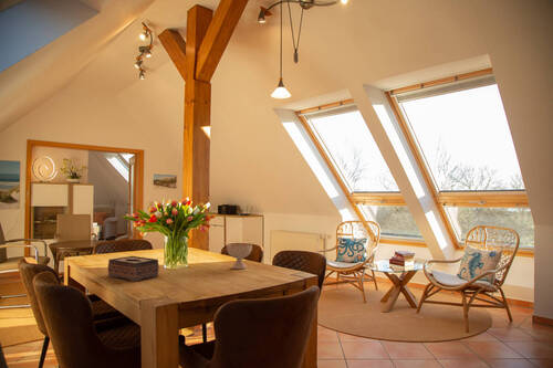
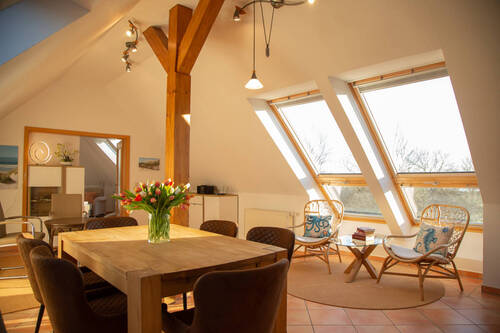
- tissue box [107,255,160,283]
- bowl [226,243,253,270]
